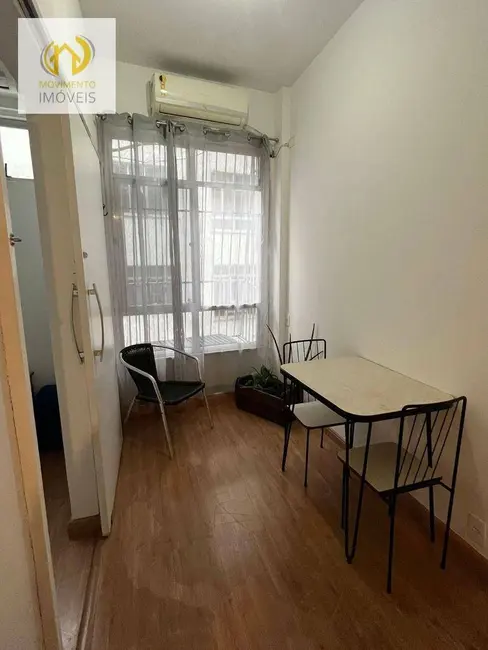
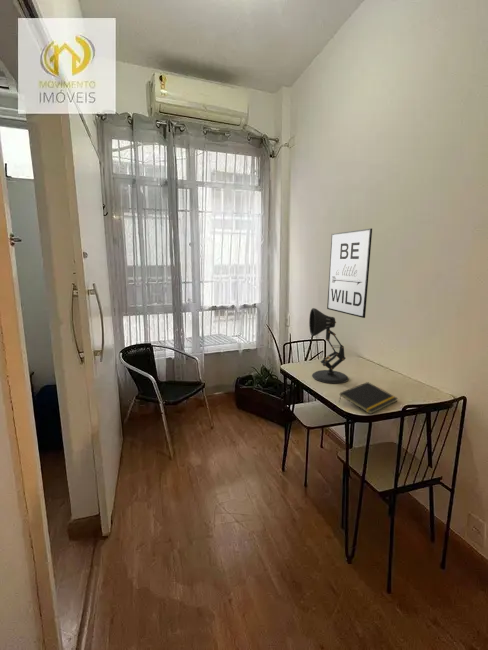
+ desk lamp [308,307,350,384]
+ notepad [338,381,399,415]
+ wall art [326,227,373,319]
